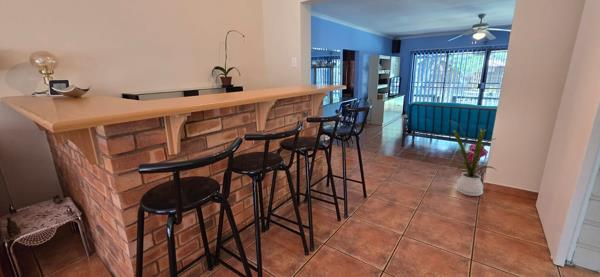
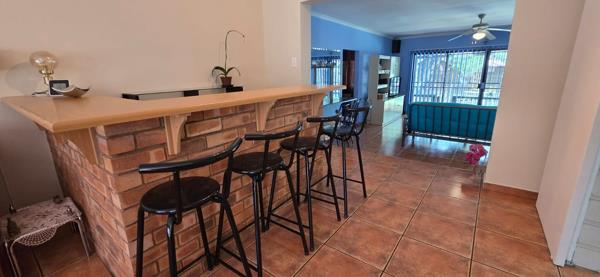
- house plant [449,119,497,197]
